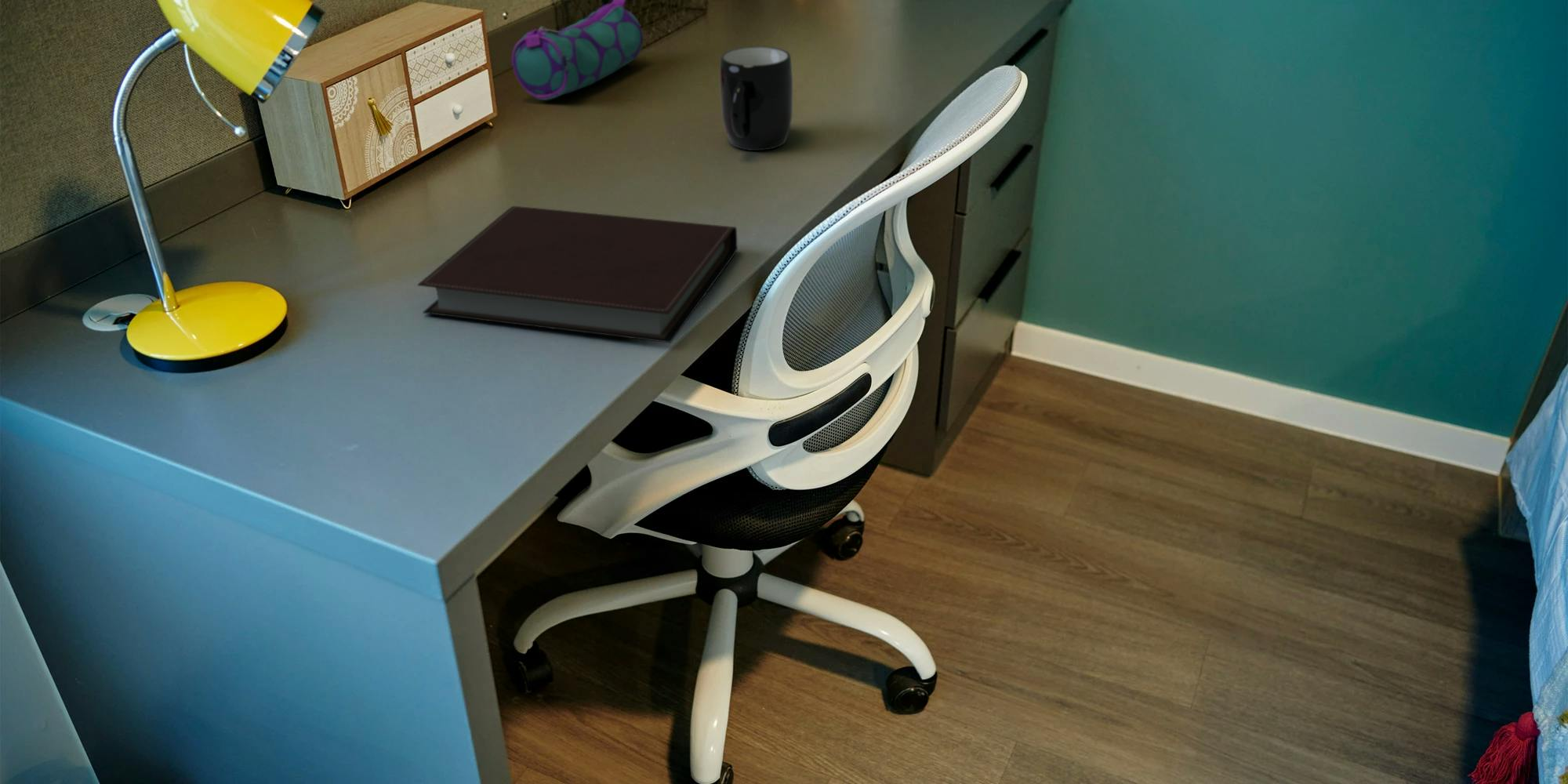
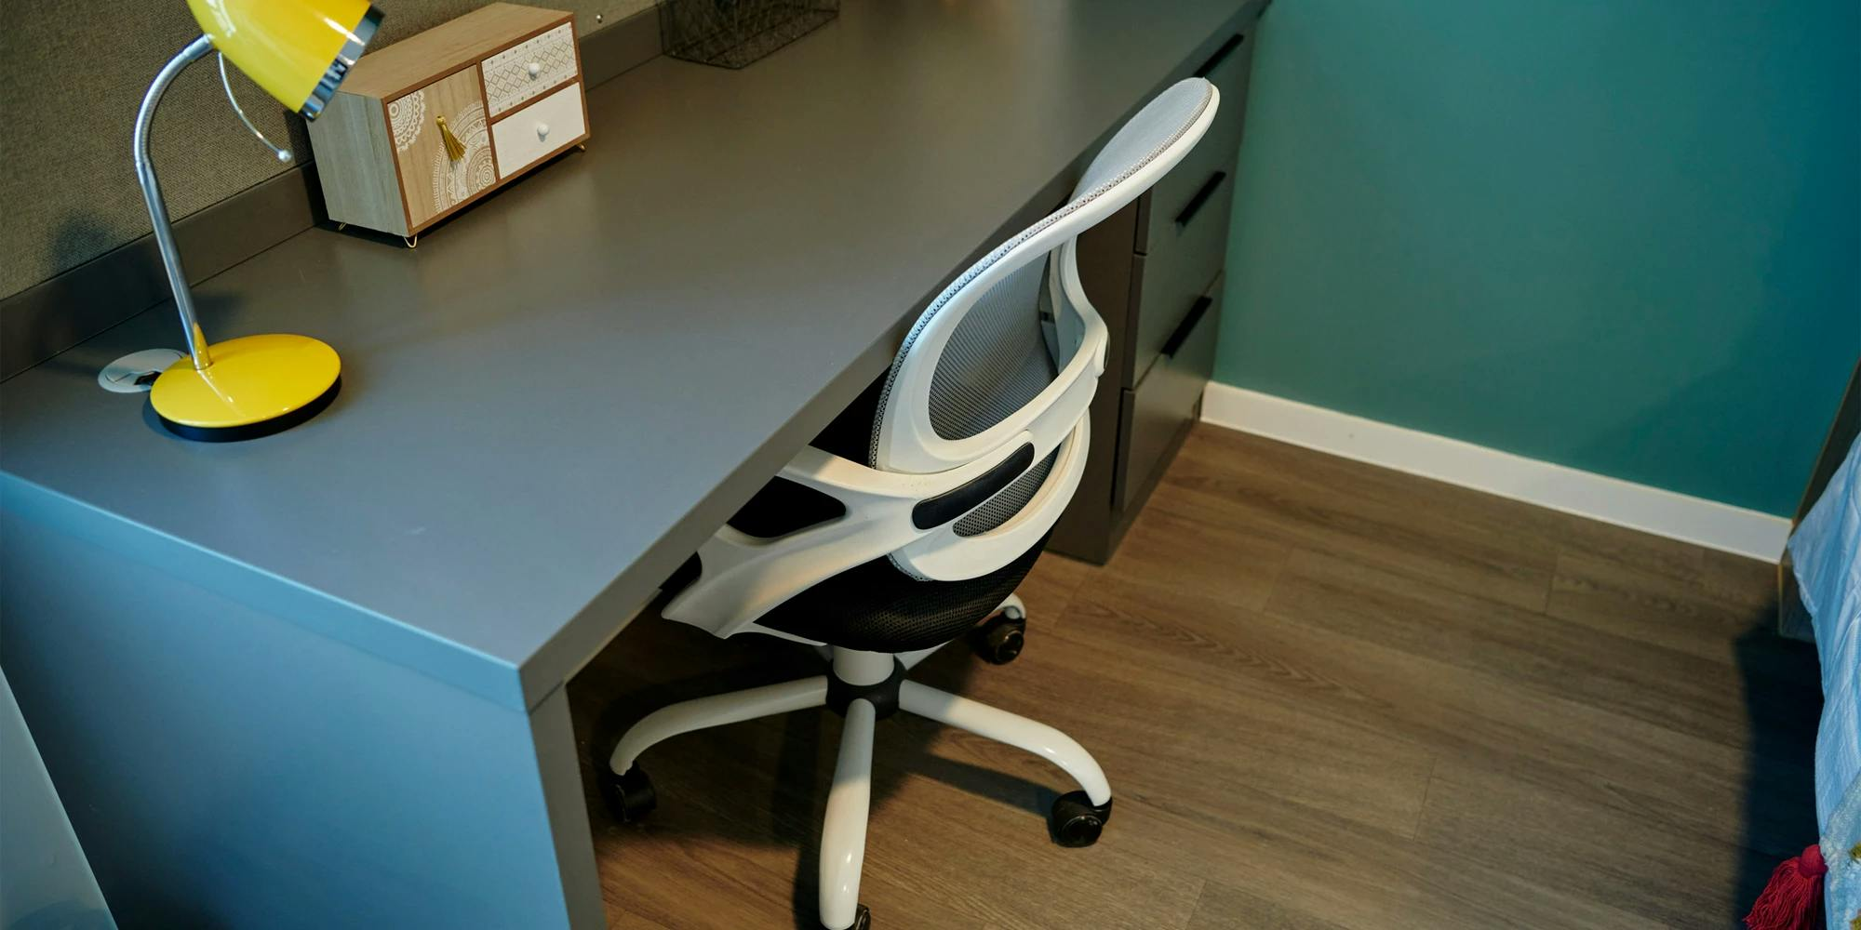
- notebook [416,205,738,343]
- pencil case [511,0,644,101]
- mug [719,45,793,151]
